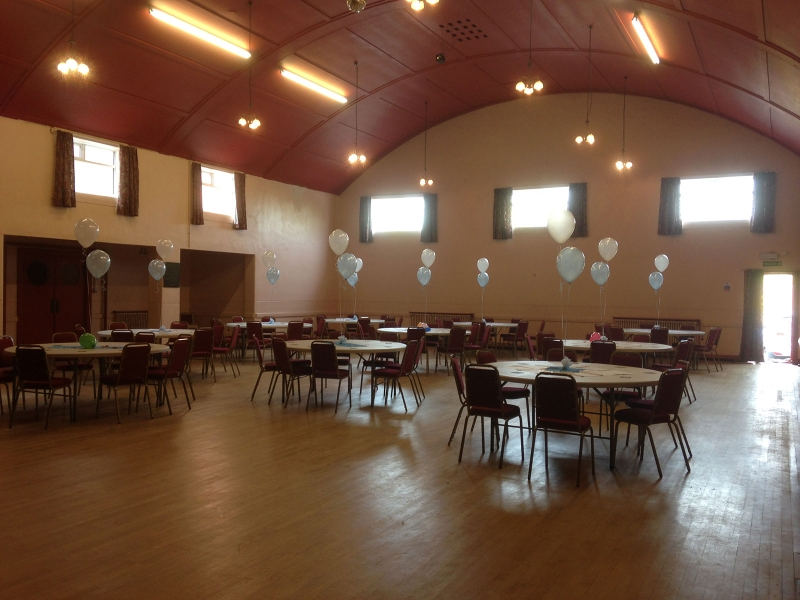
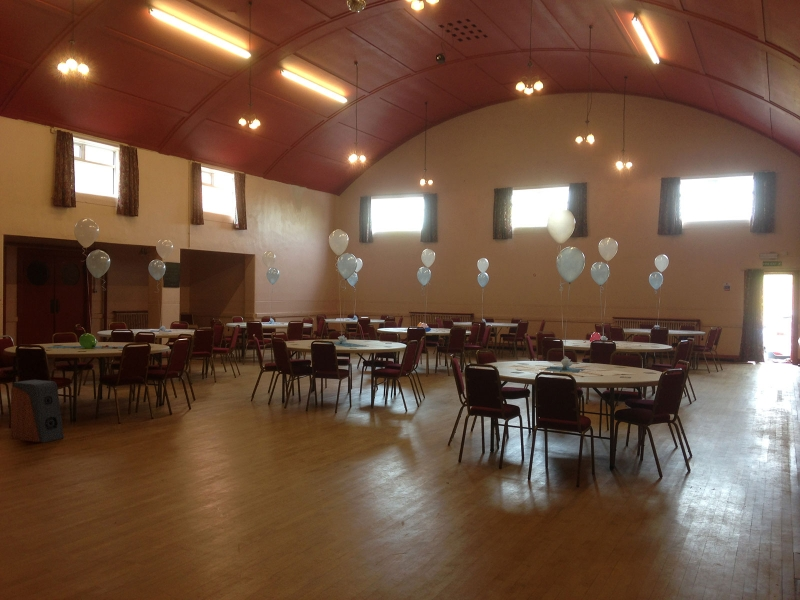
+ speaker [10,379,65,444]
